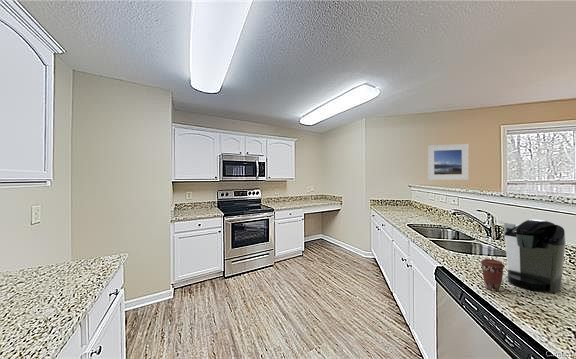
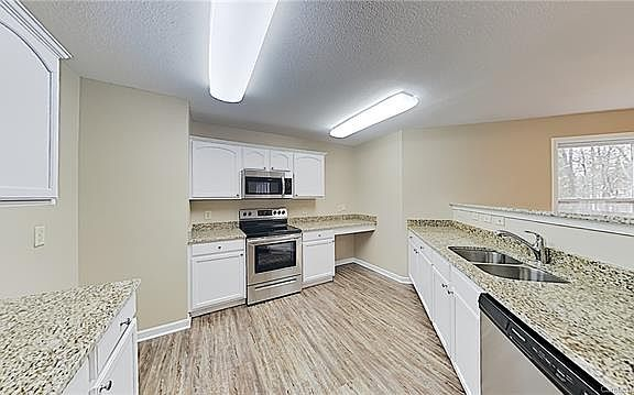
- coffee cup [479,258,506,292]
- coffee maker [503,218,566,293]
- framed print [427,143,469,181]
